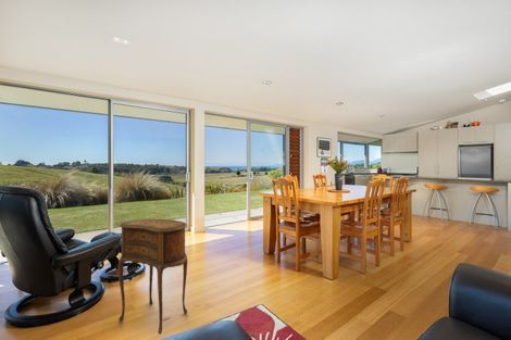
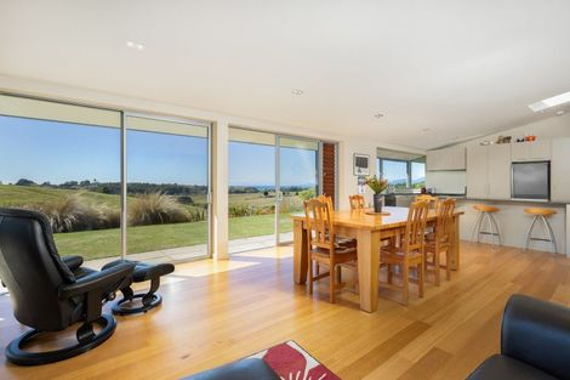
- side table [117,218,188,336]
